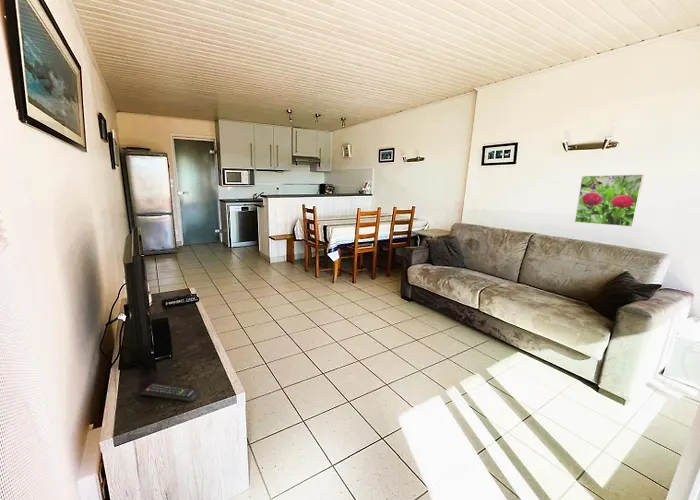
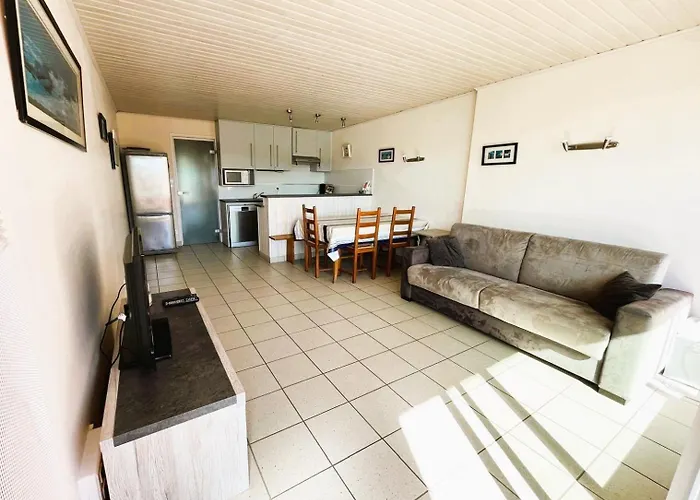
- remote control [140,383,201,403]
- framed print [574,174,645,228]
